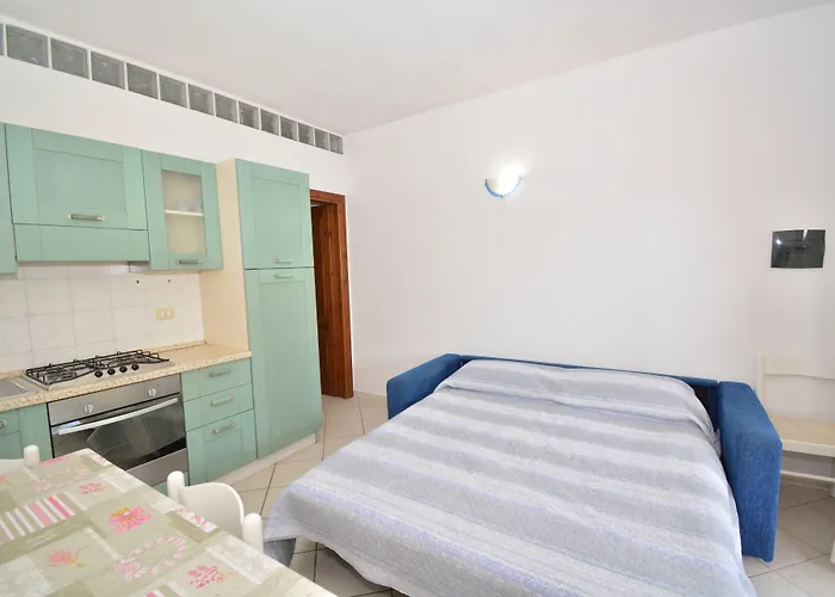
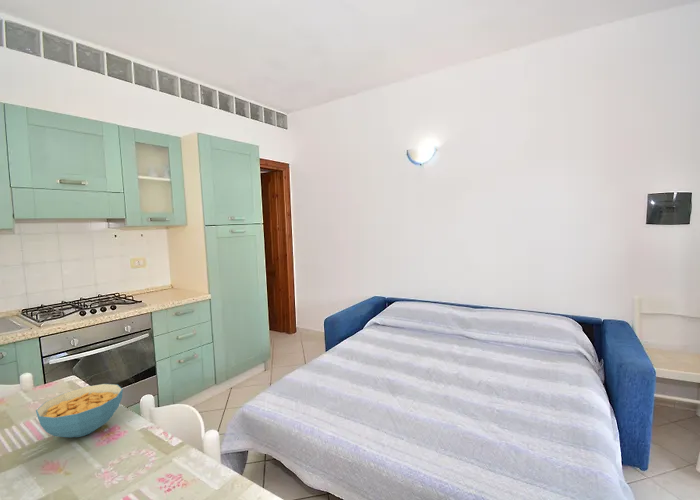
+ cereal bowl [35,383,124,439]
